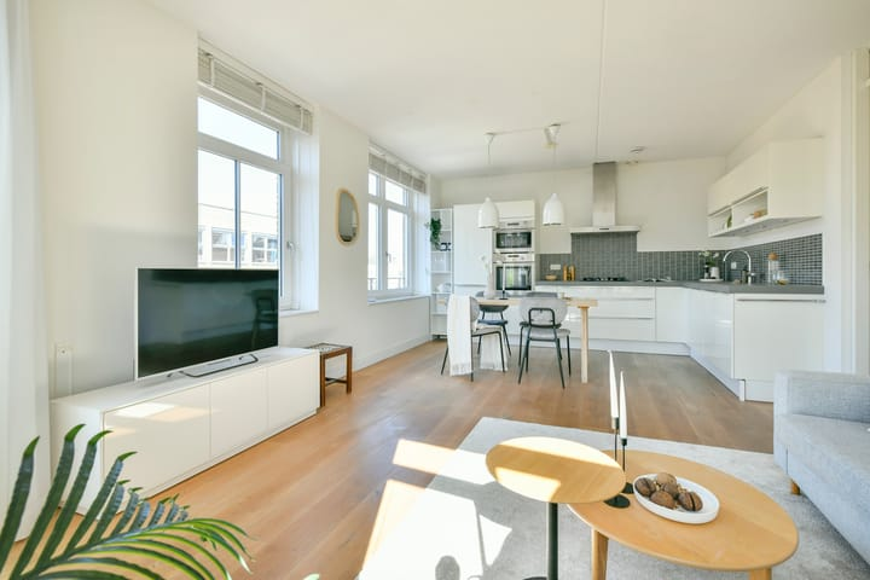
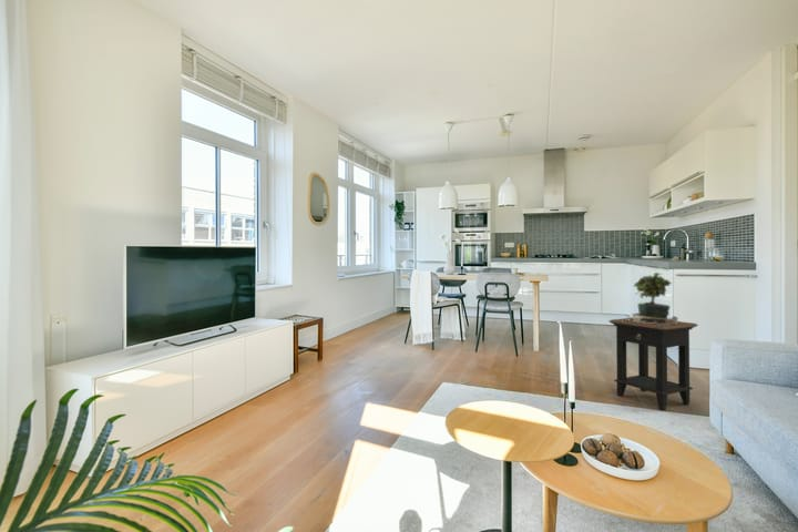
+ potted plant [622,272,679,325]
+ side table [607,317,699,411]
